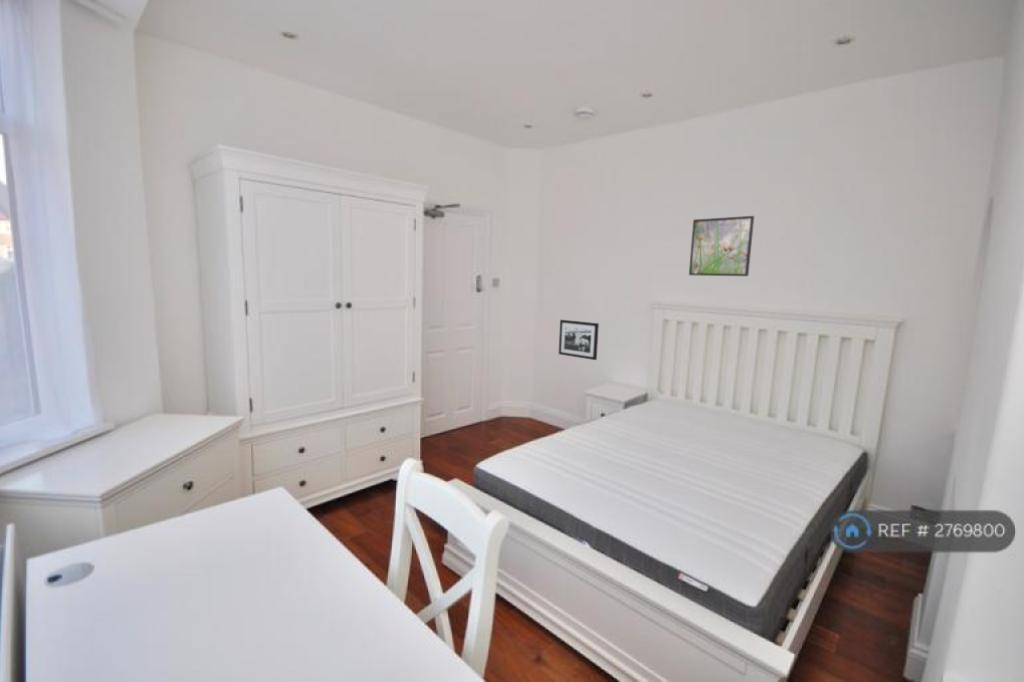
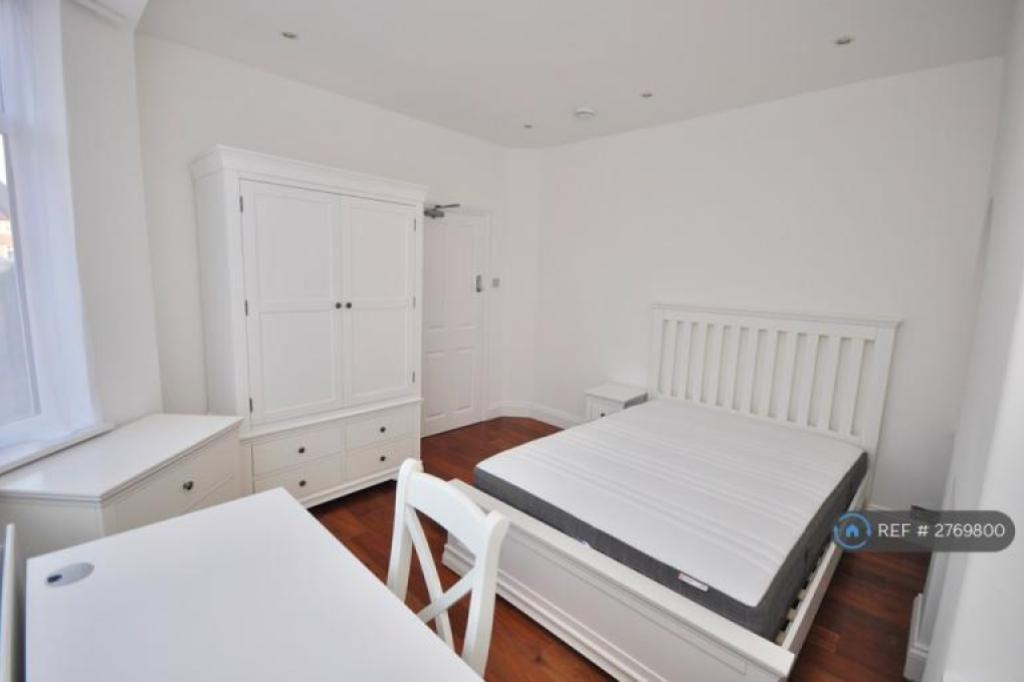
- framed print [688,215,755,277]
- picture frame [558,319,600,361]
